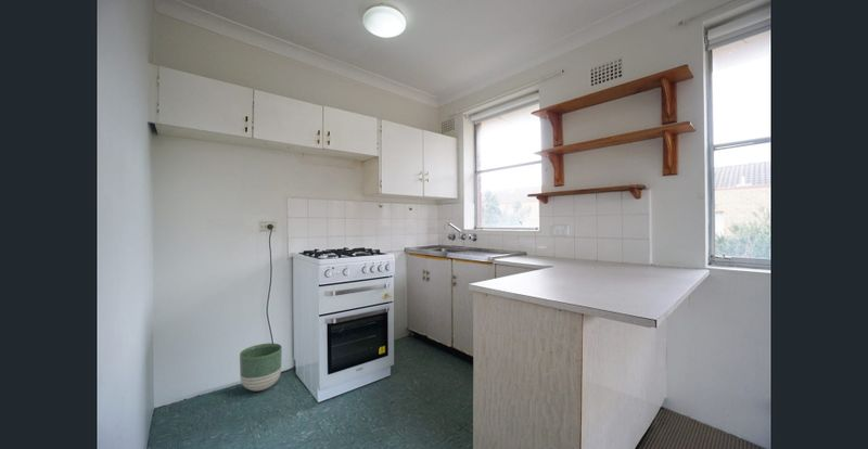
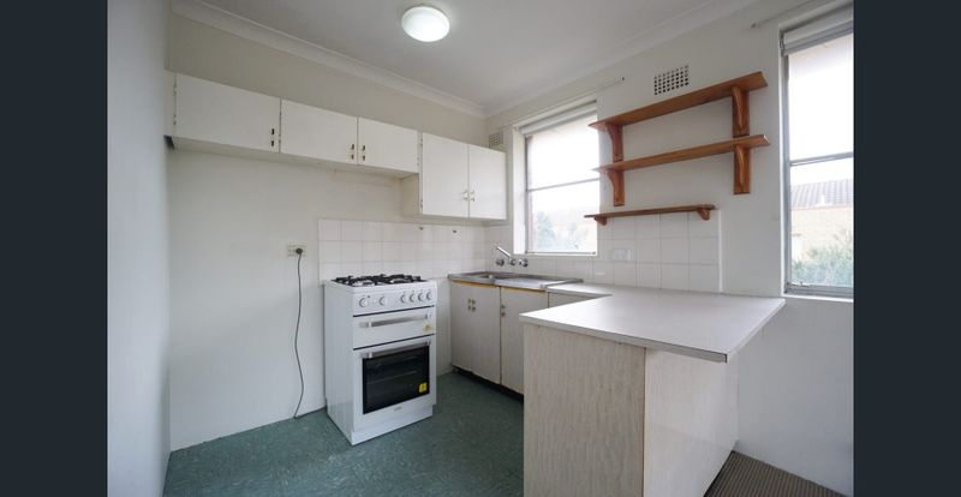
- planter [239,342,283,392]
